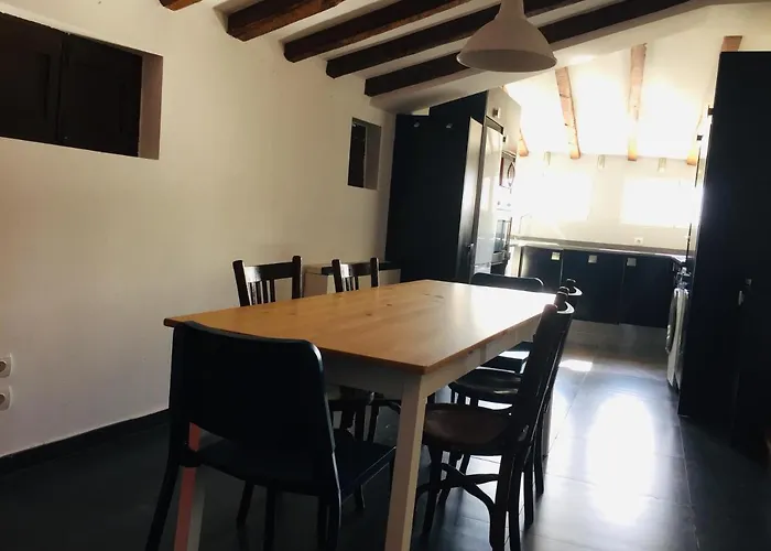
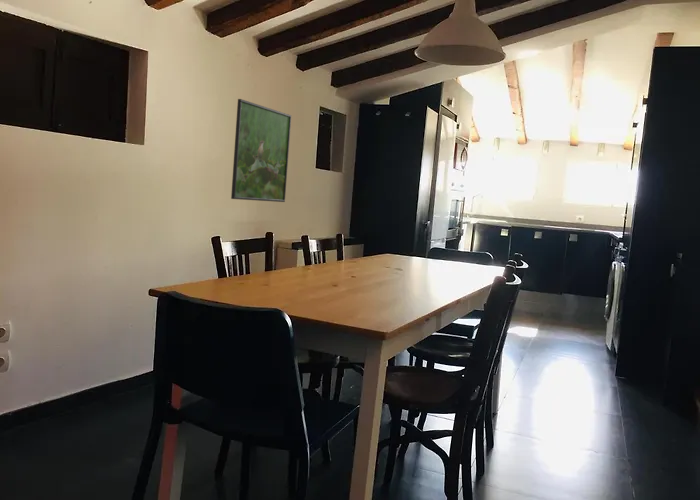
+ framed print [230,98,292,203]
